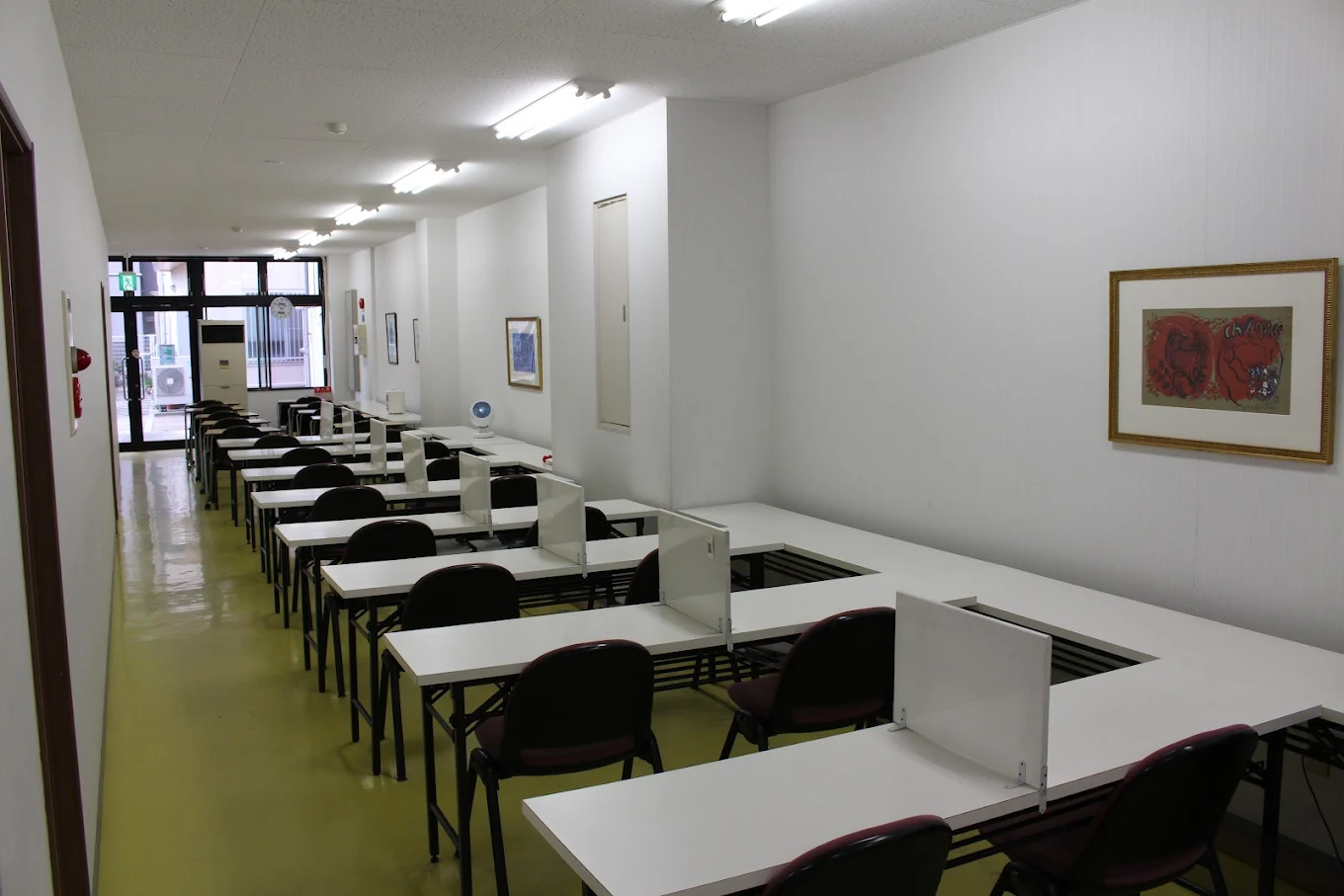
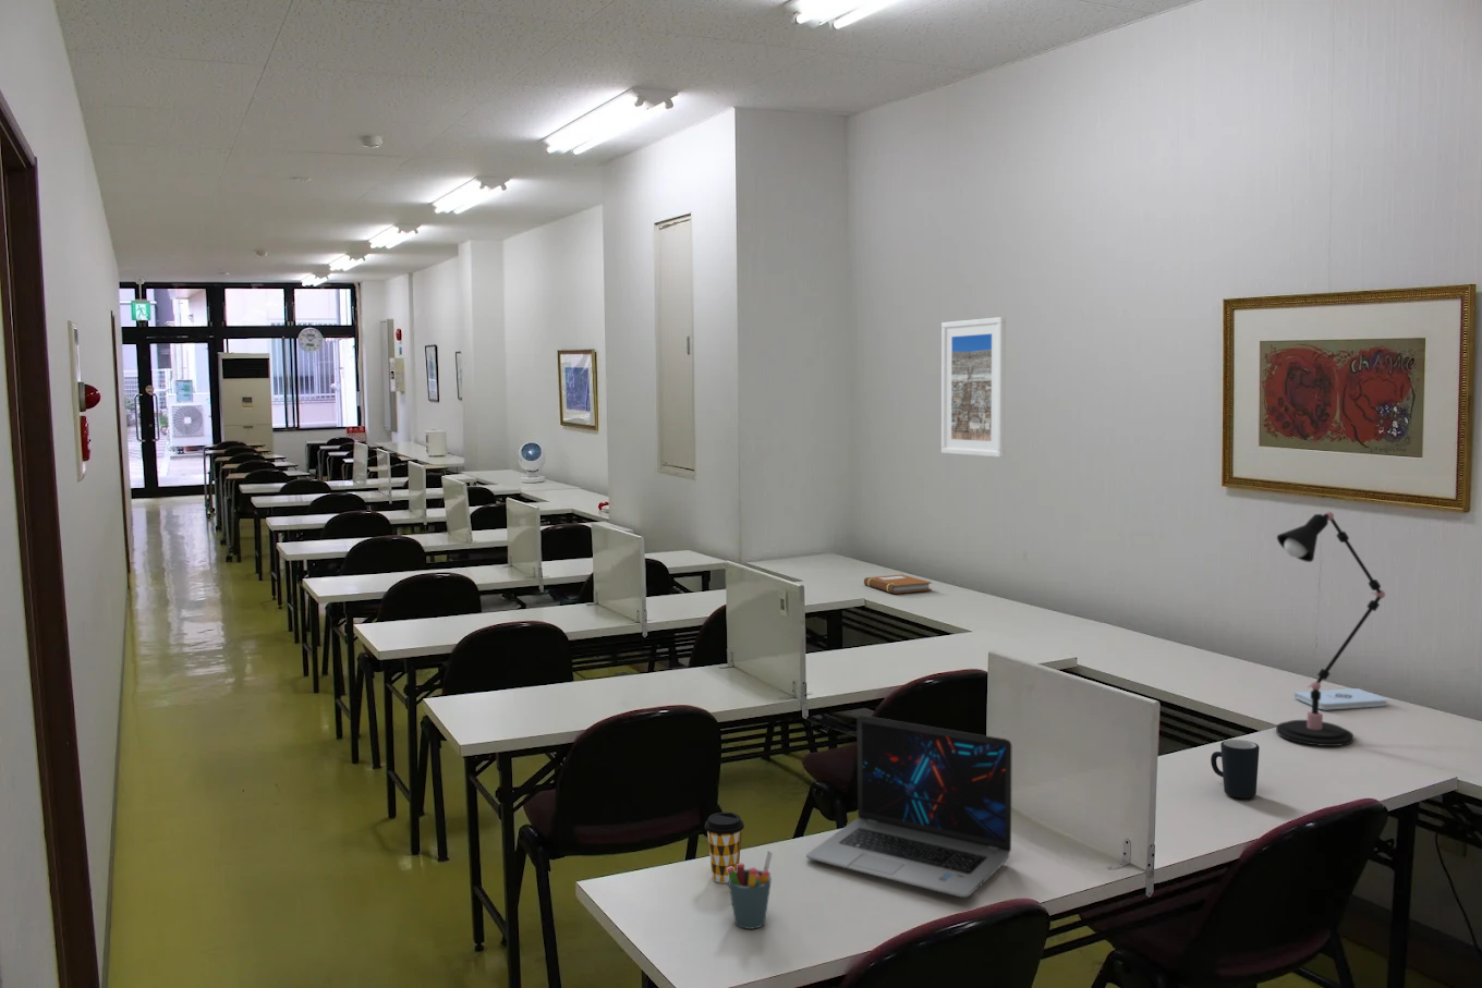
+ desk lamp [1275,511,1386,748]
+ pen holder [727,849,774,931]
+ notebook [863,573,933,594]
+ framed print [941,315,1007,459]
+ notepad [1293,687,1388,710]
+ laptop [805,715,1012,899]
+ mug [1210,739,1260,798]
+ coffee cup [704,812,745,884]
